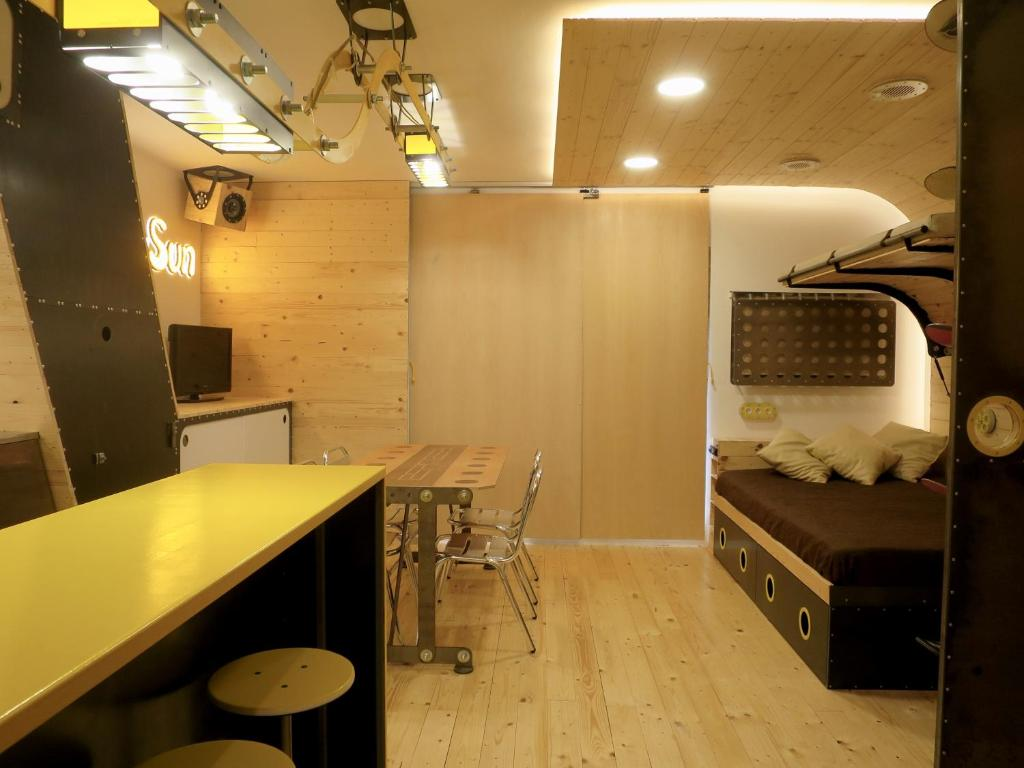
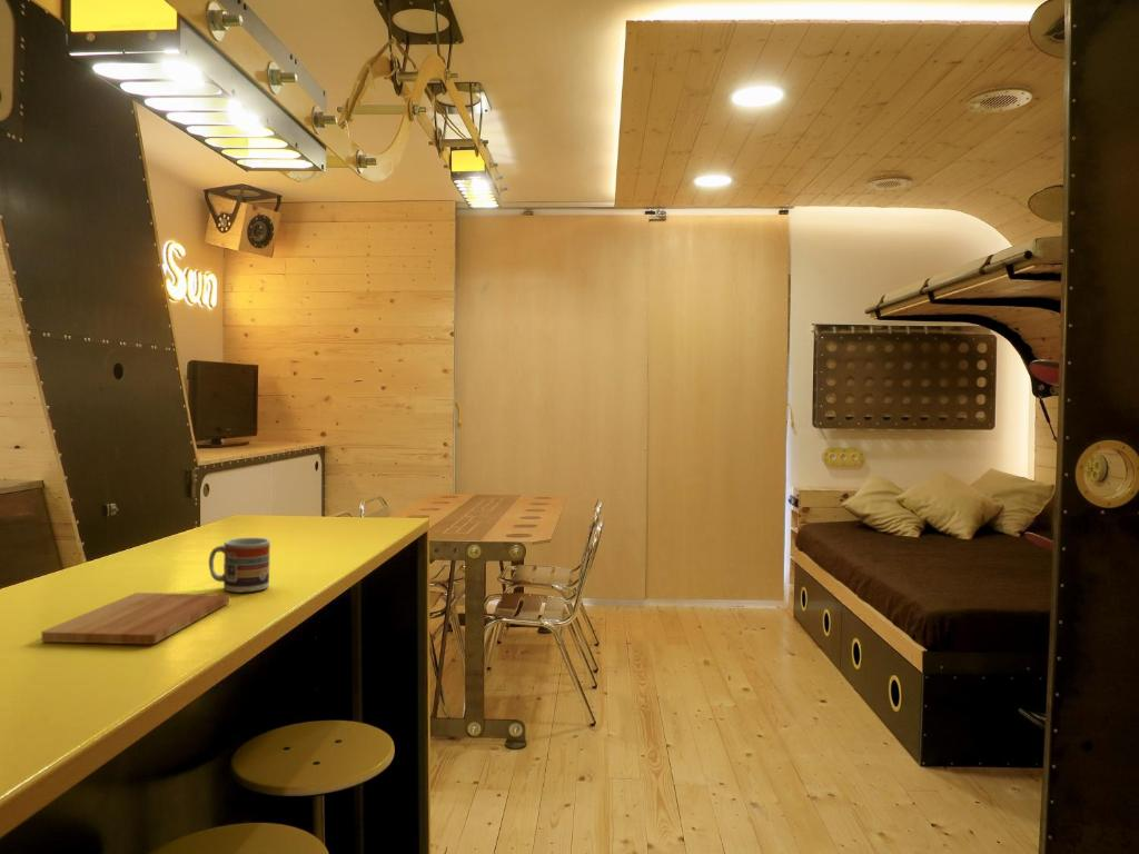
+ cup [208,536,271,594]
+ cutting board [40,592,230,645]
